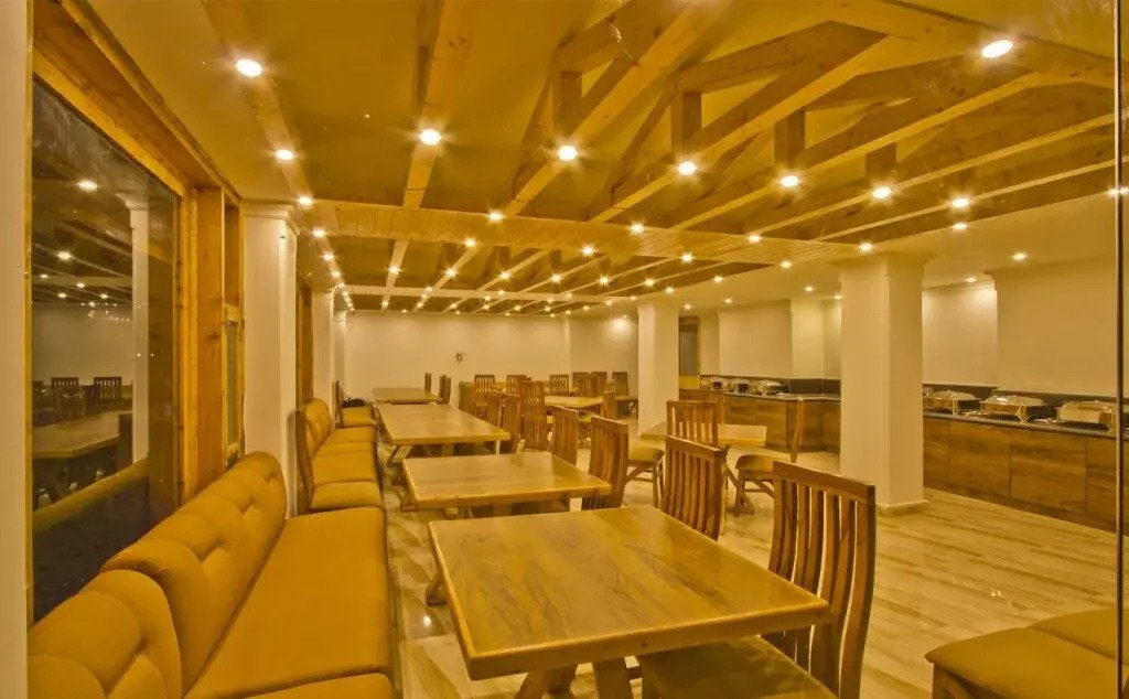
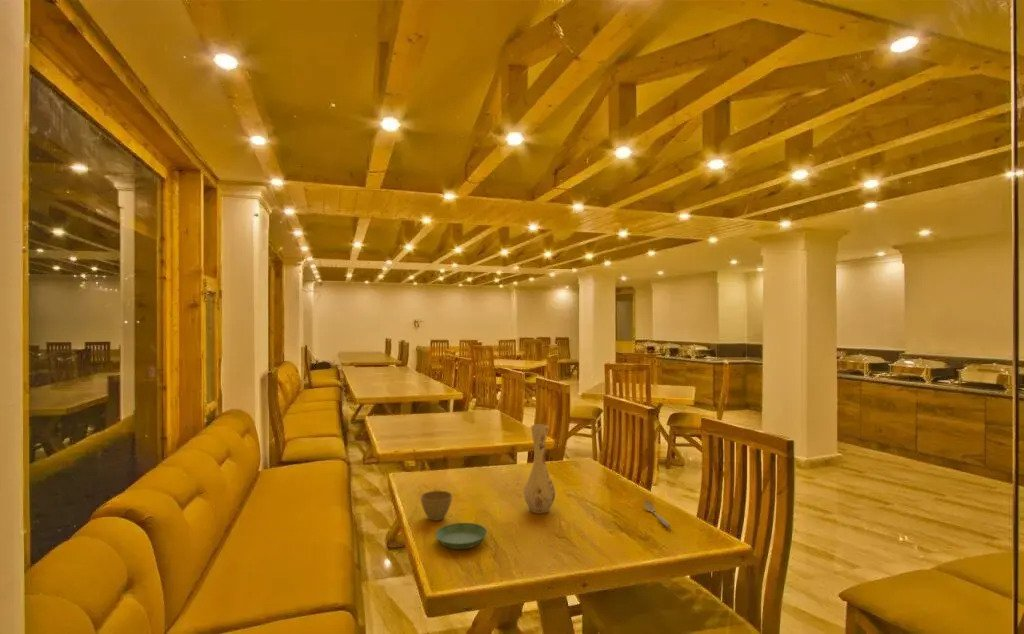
+ vase [523,423,556,515]
+ spoon [643,499,672,528]
+ flower pot [420,490,453,522]
+ saucer [434,522,488,550]
